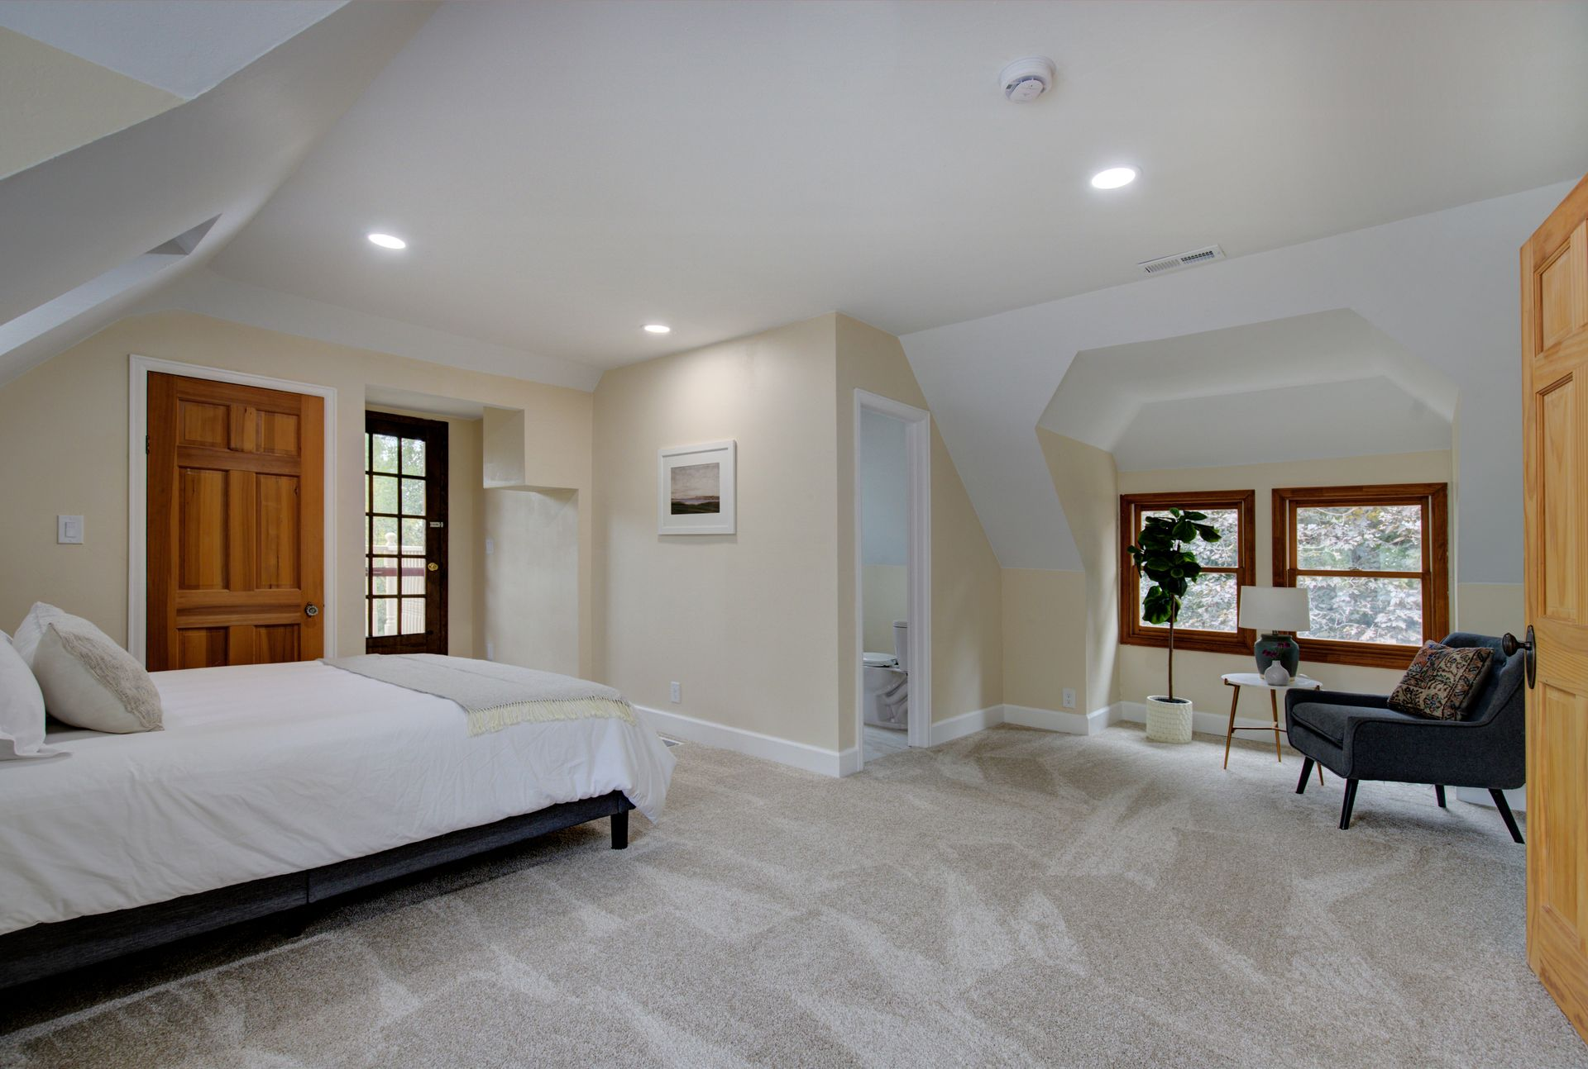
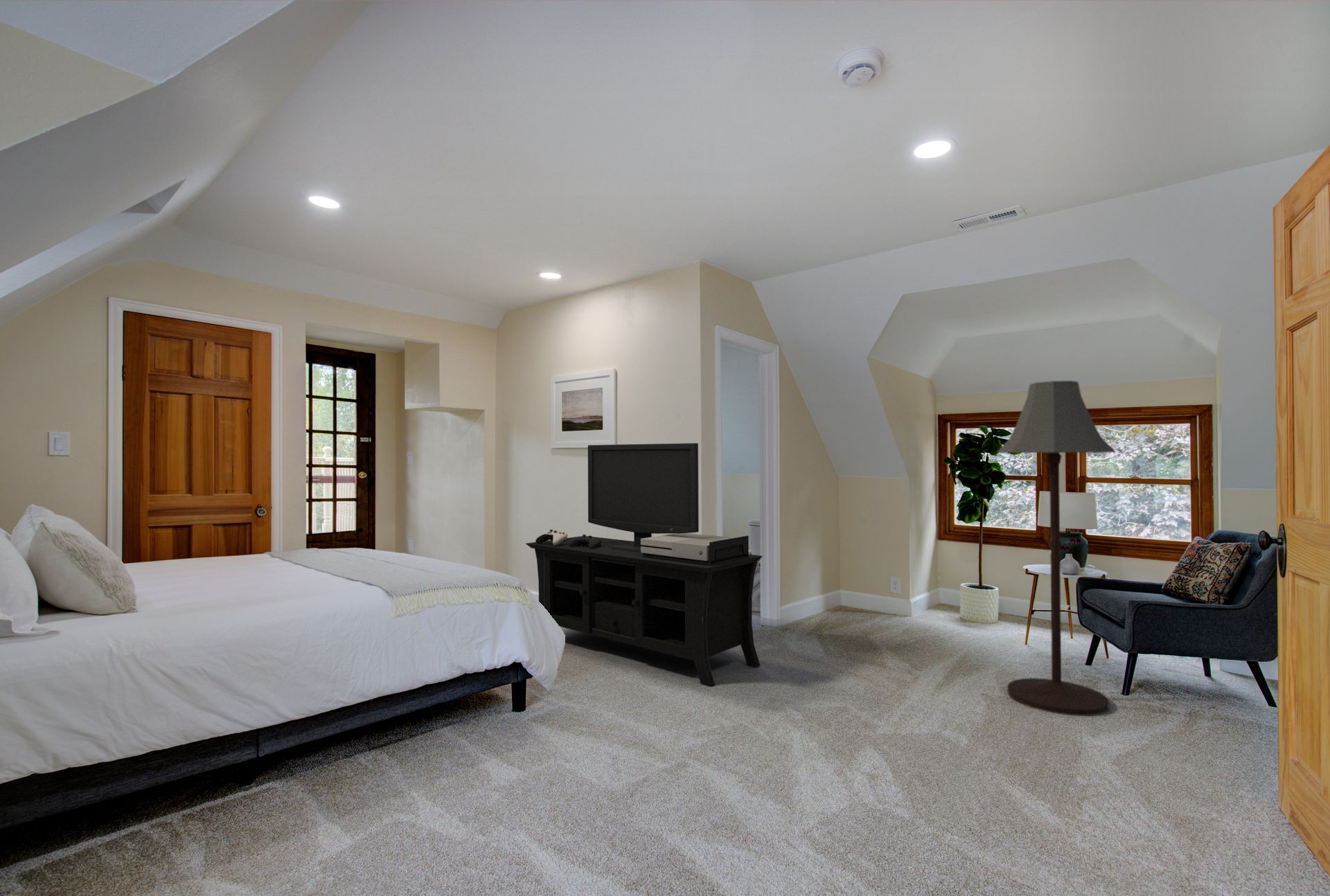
+ media console [525,442,763,688]
+ floor lamp [997,380,1117,717]
